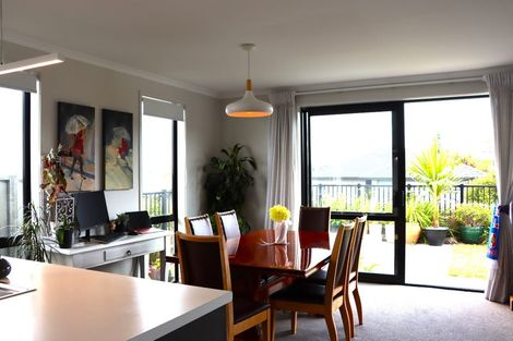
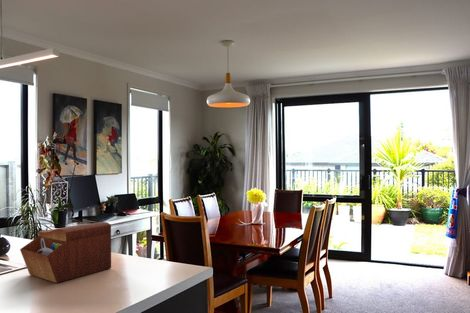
+ sewing box [19,221,112,284]
